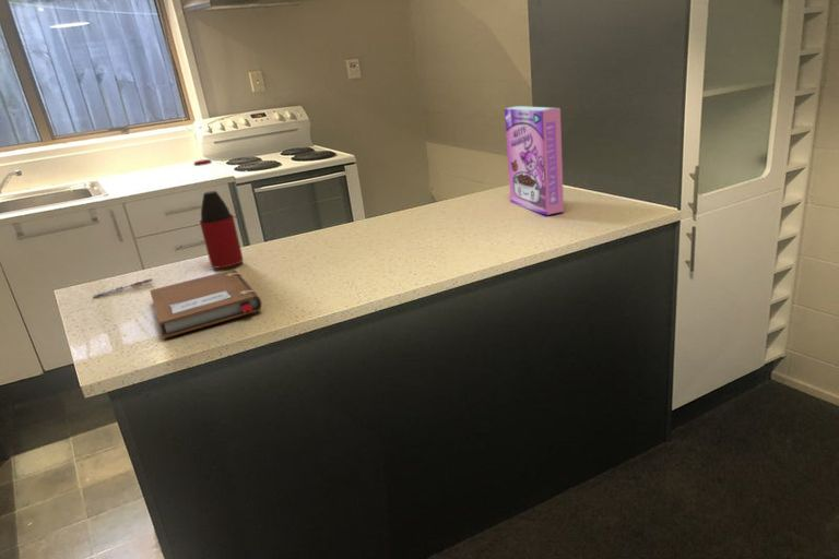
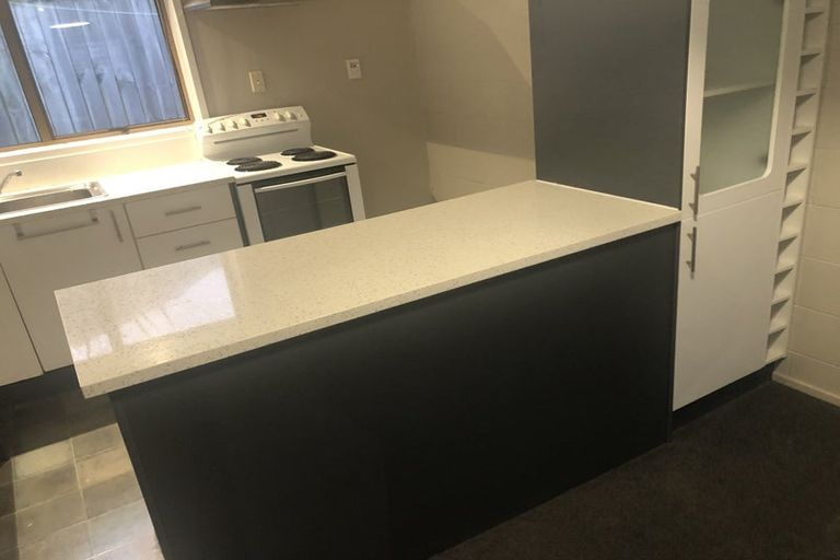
- pen [92,277,154,298]
- notebook [149,269,263,340]
- cereal box [504,105,565,216]
- bottle [193,158,245,269]
